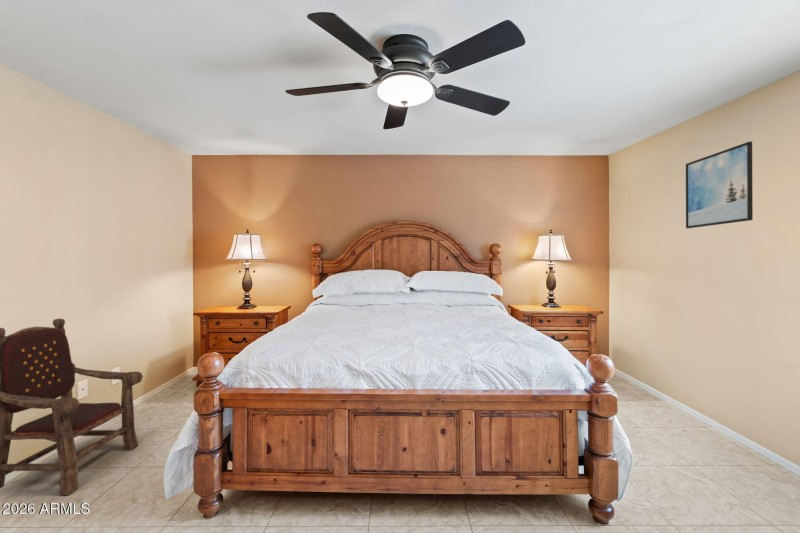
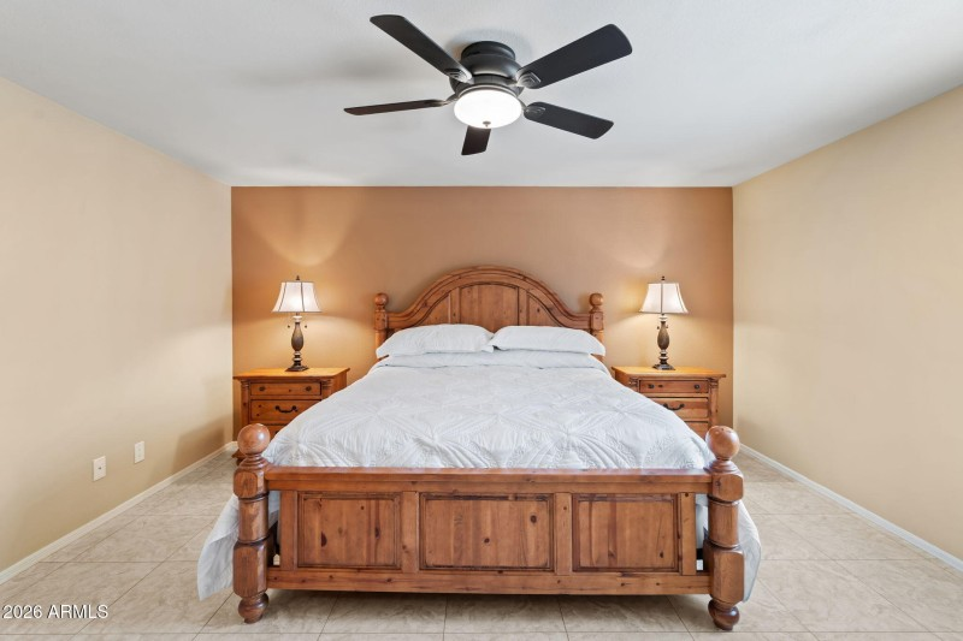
- armchair [0,318,144,496]
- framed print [685,141,754,229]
